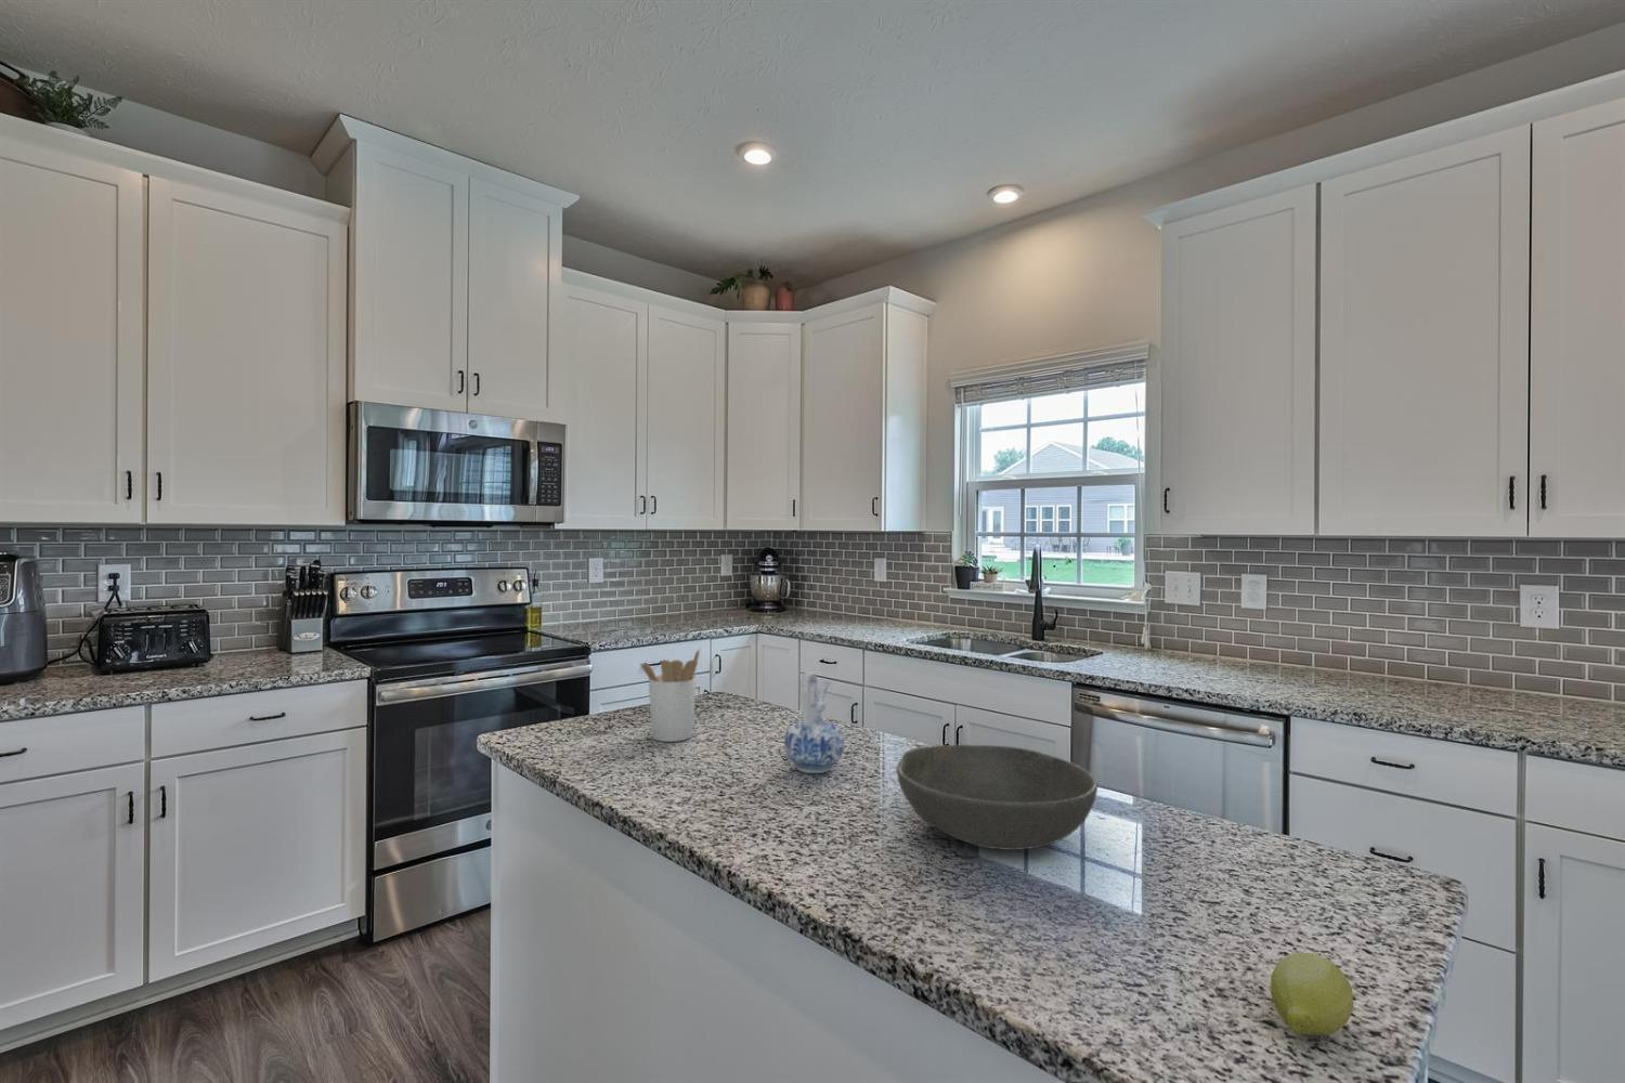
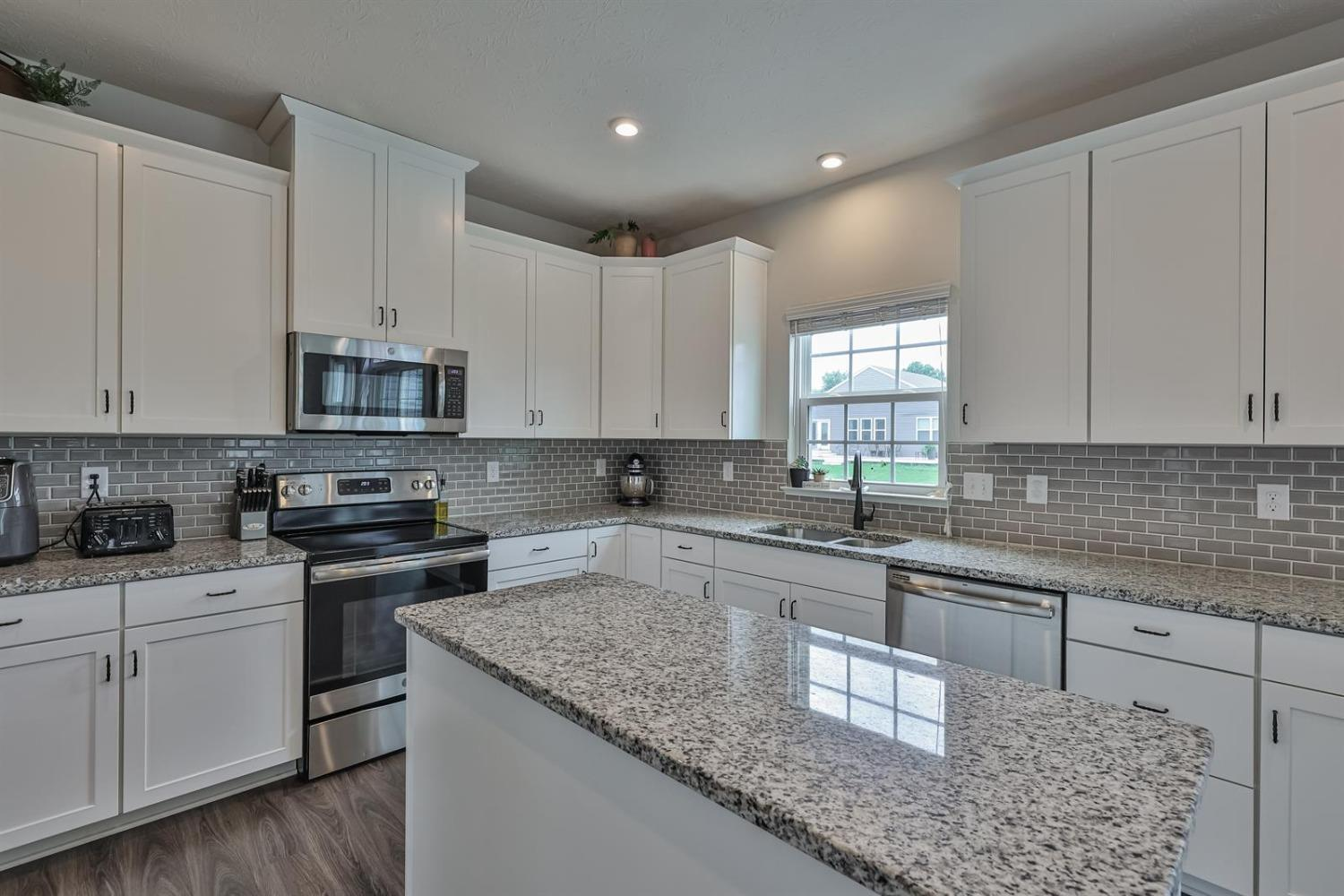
- fruit [1270,951,1354,1037]
- utensil holder [640,648,701,743]
- bowl [895,745,1099,851]
- ceramic pitcher [783,671,846,775]
